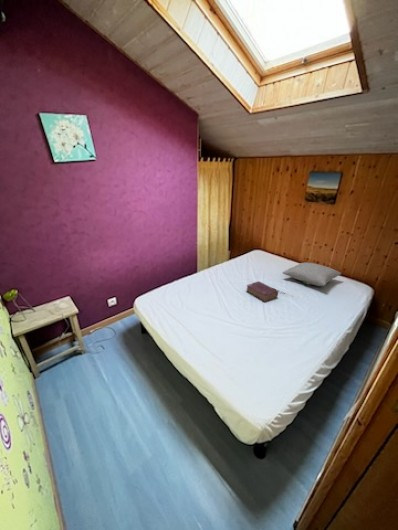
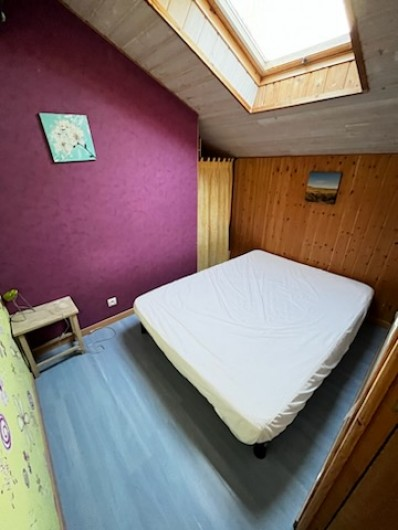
- book [245,280,279,303]
- pillow [282,261,342,287]
